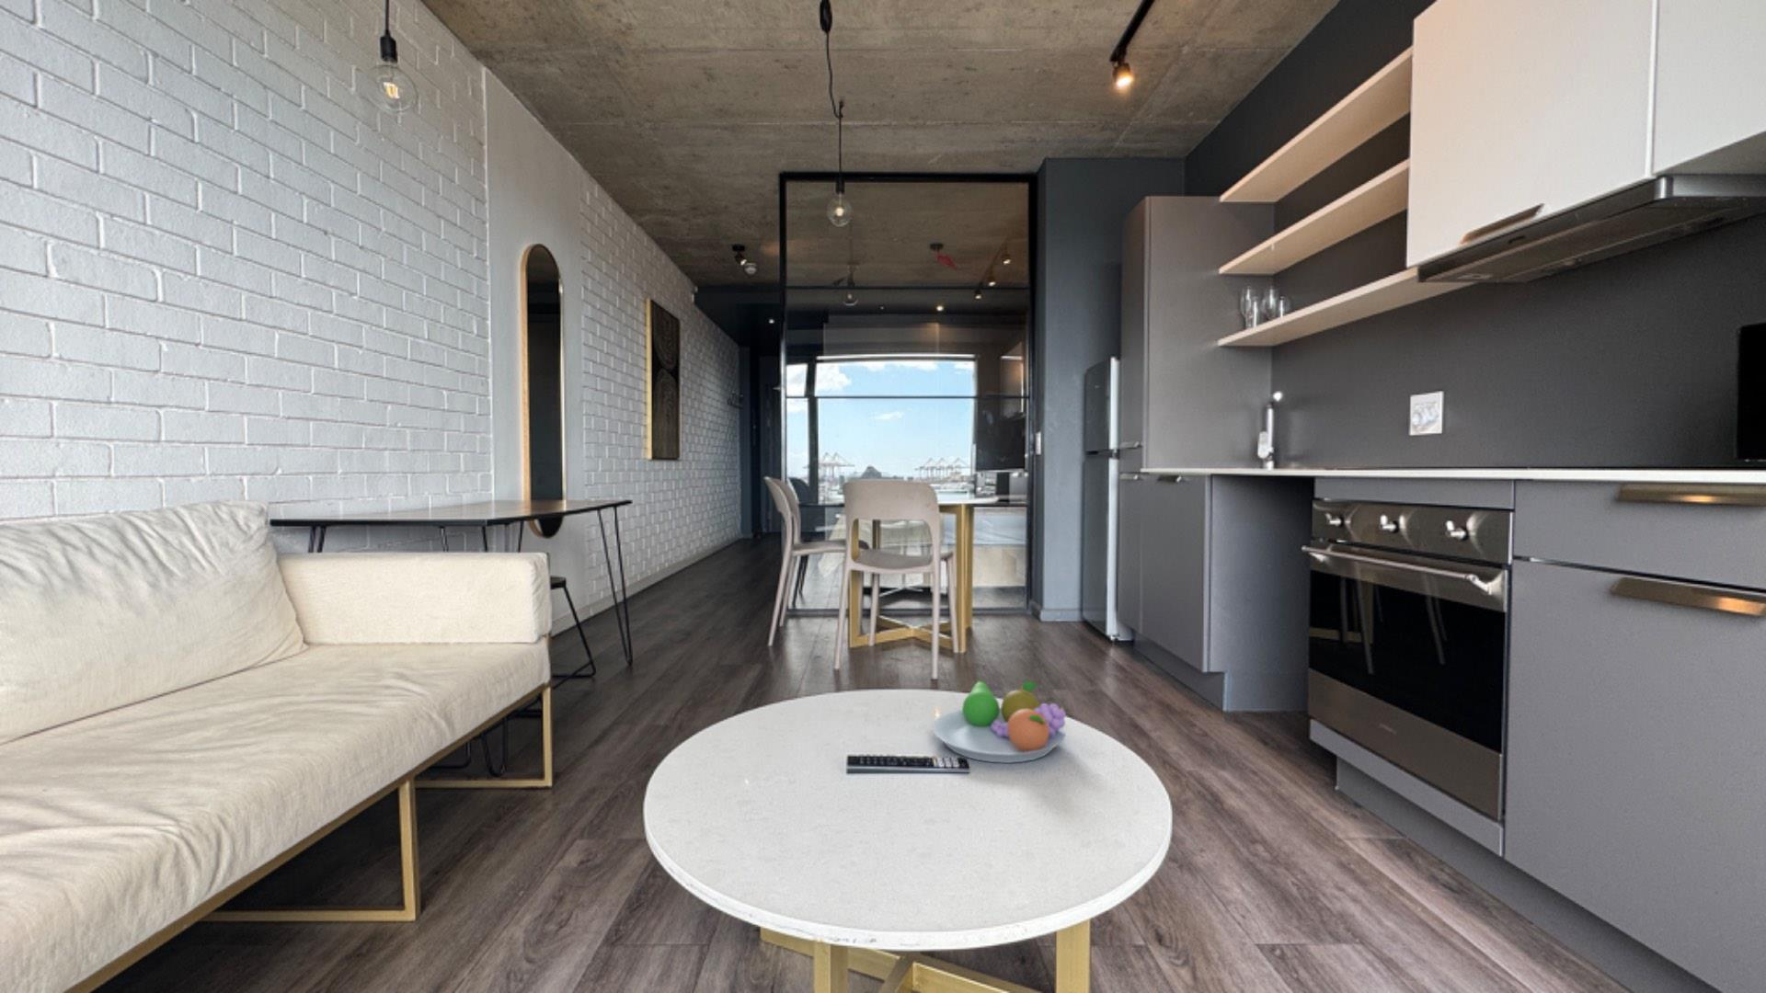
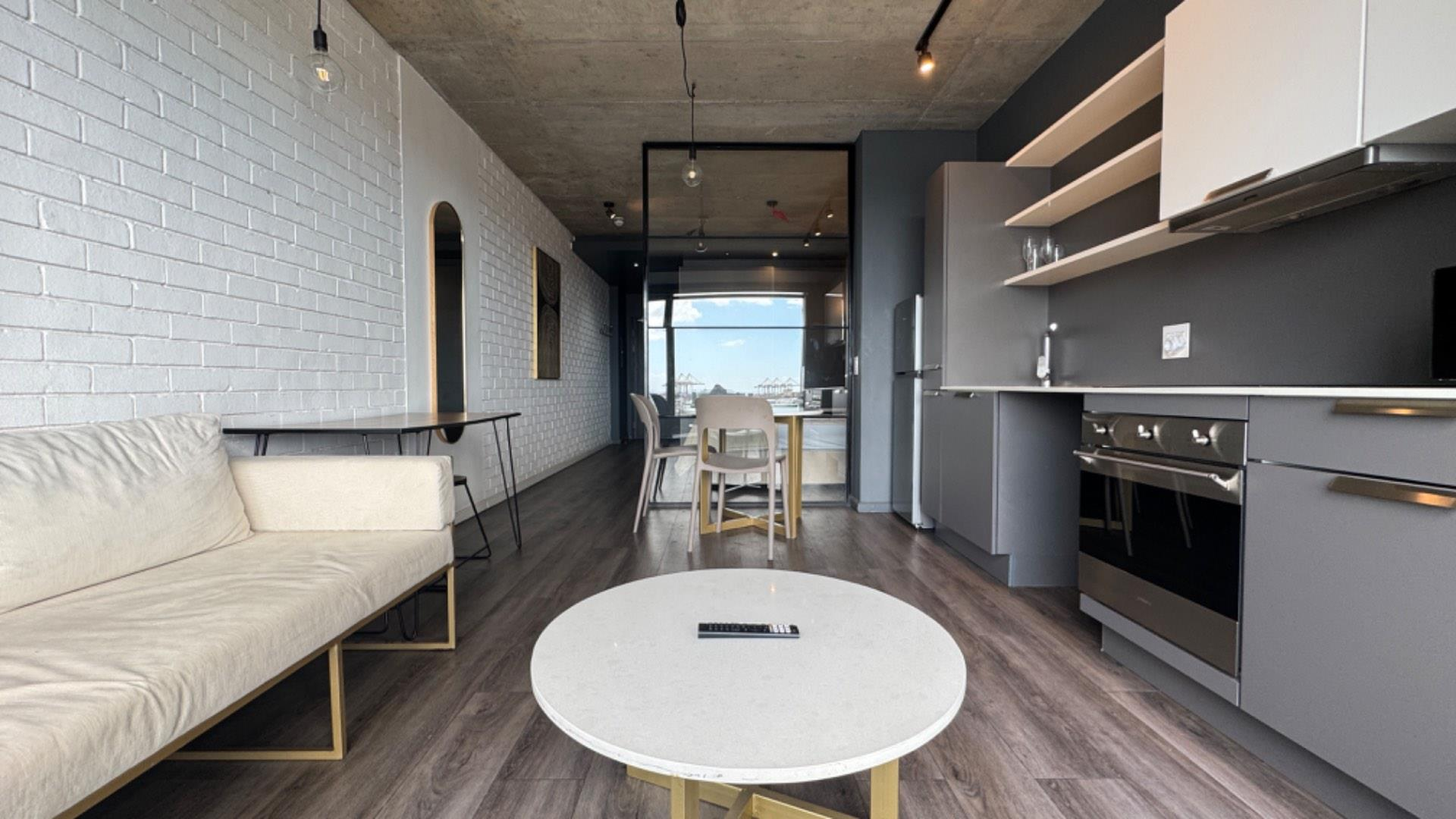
- fruit bowl [930,679,1067,764]
